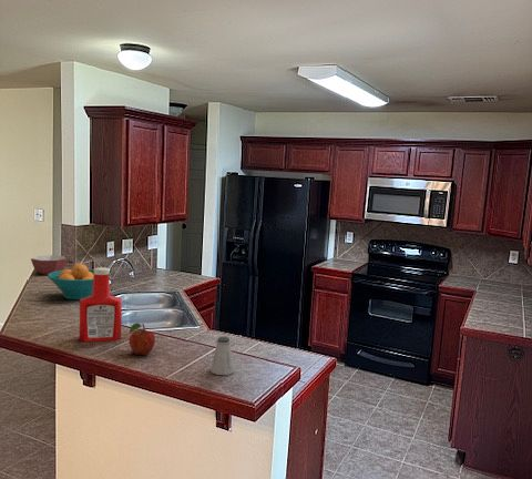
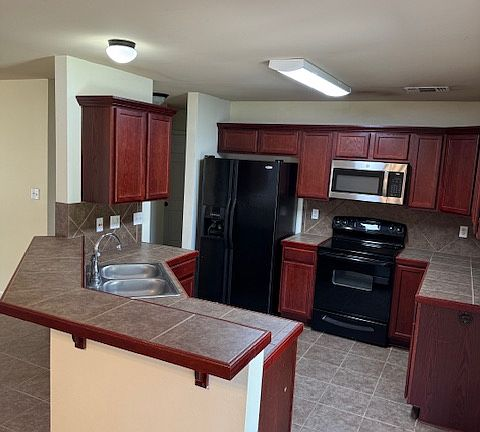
- saltshaker [209,336,235,376]
- soap bottle [79,266,123,343]
- bowl [30,254,69,276]
- fruit bowl [47,263,111,300]
- fruit [127,322,156,356]
